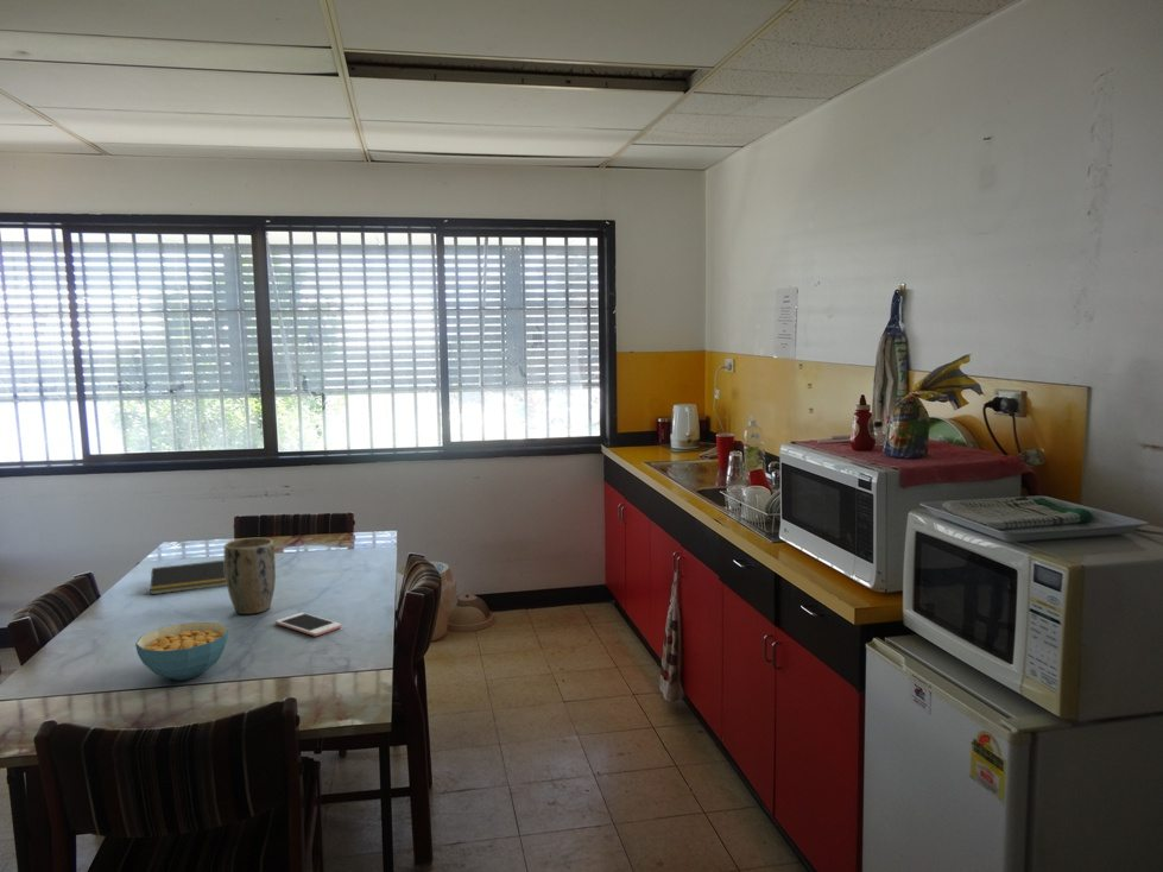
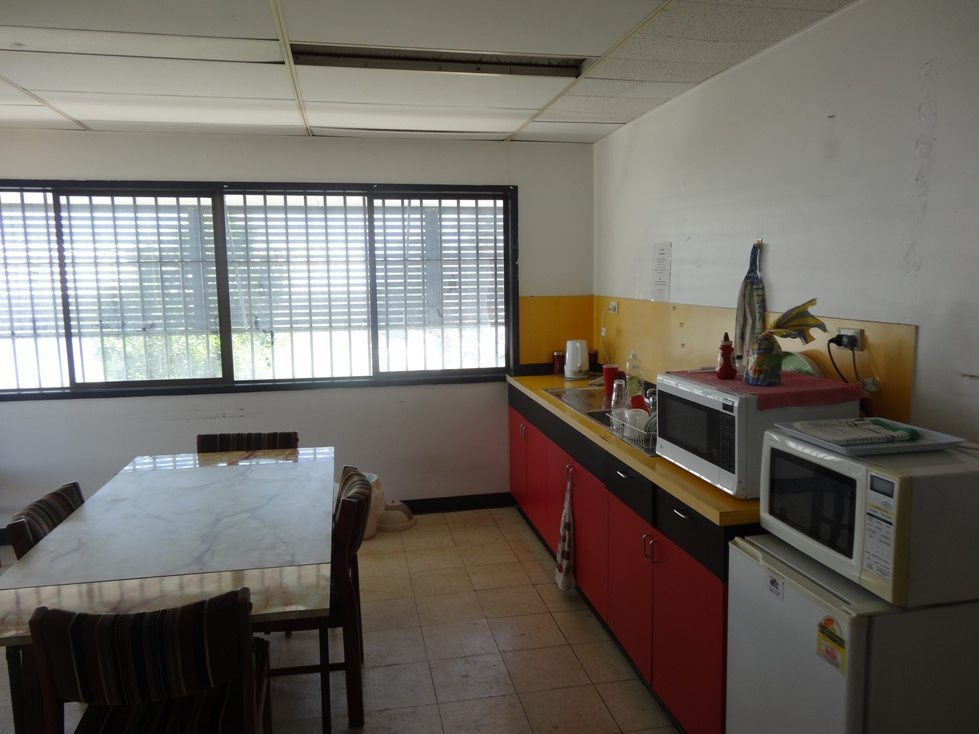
- cereal bowl [134,620,230,681]
- plant pot [222,537,277,615]
- notepad [148,560,227,596]
- cell phone [274,612,342,637]
